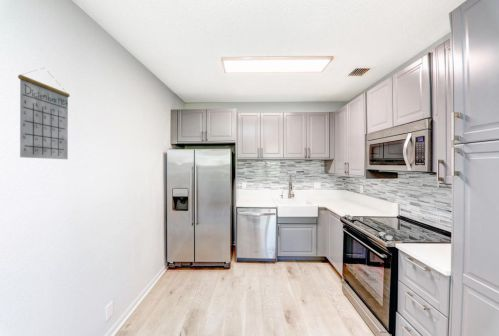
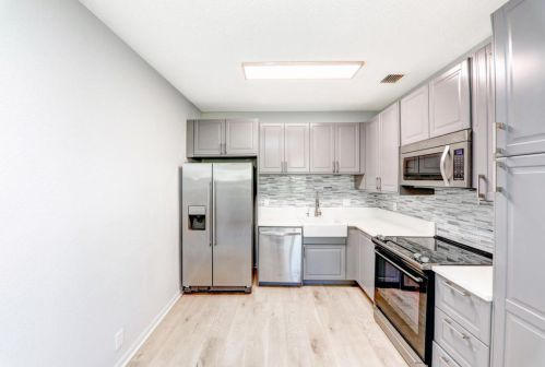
- calendar [17,67,71,160]
